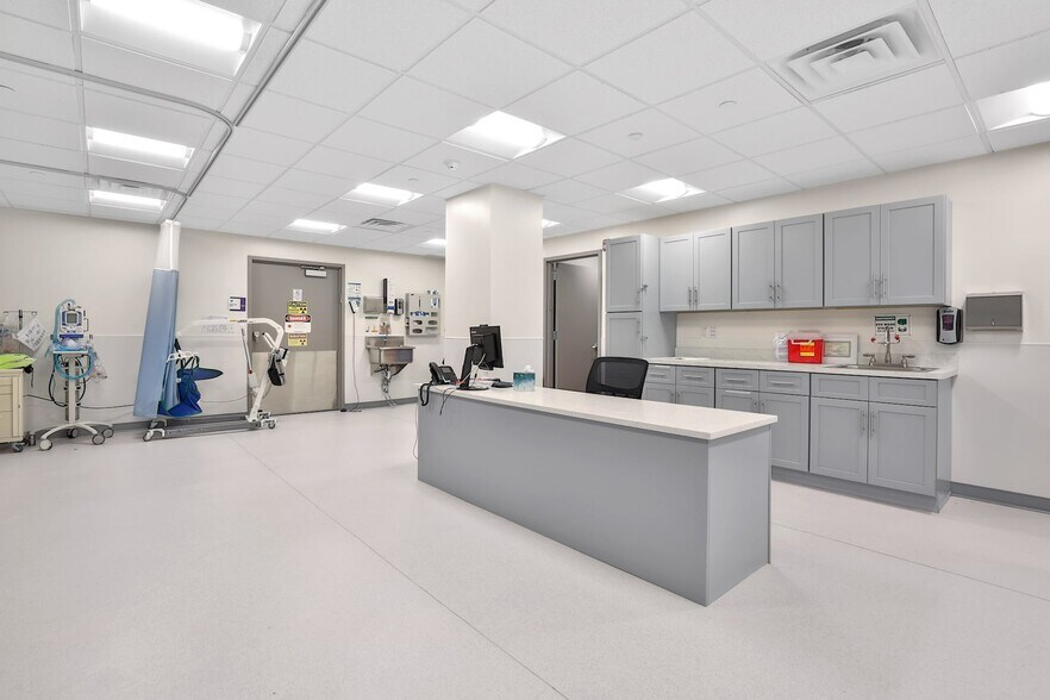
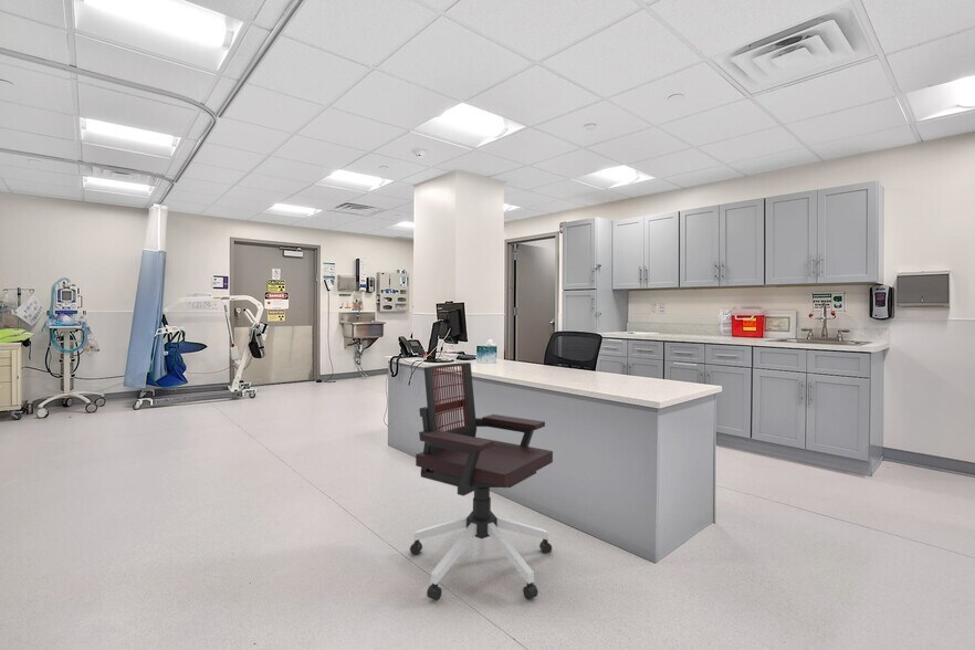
+ office chair [409,361,554,601]
